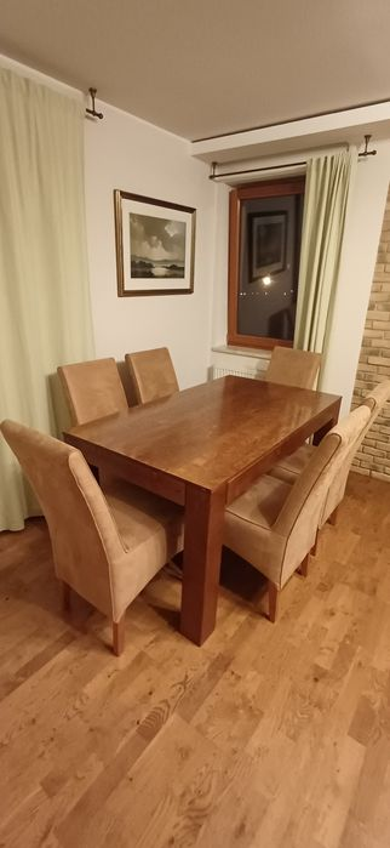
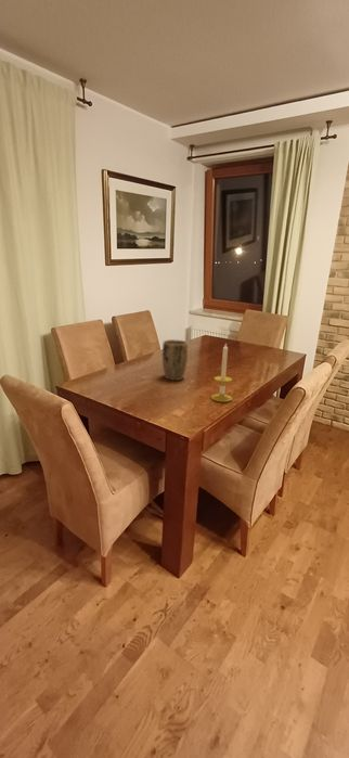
+ candle [210,342,233,403]
+ plant pot [161,338,189,382]
